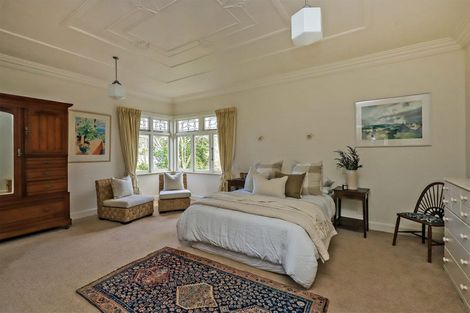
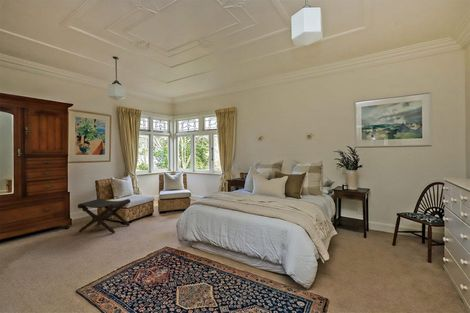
+ footstool [77,198,131,234]
